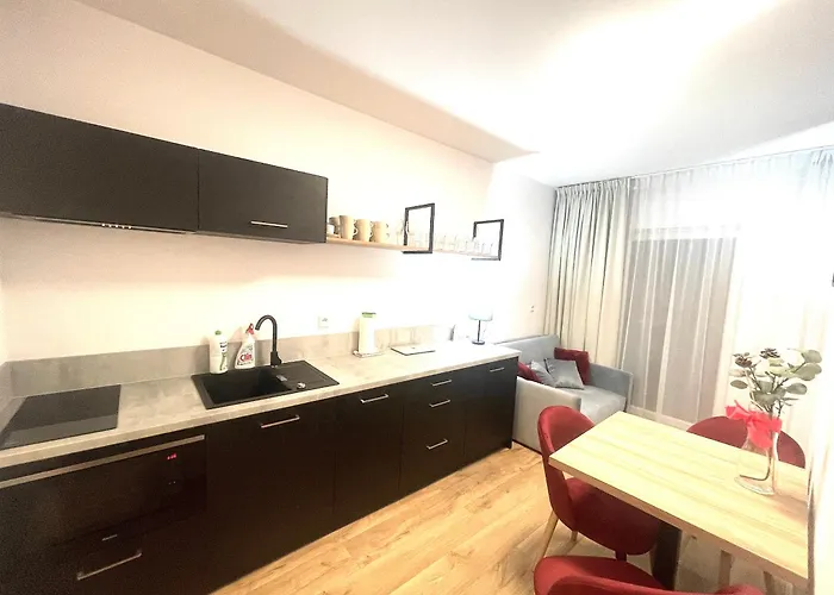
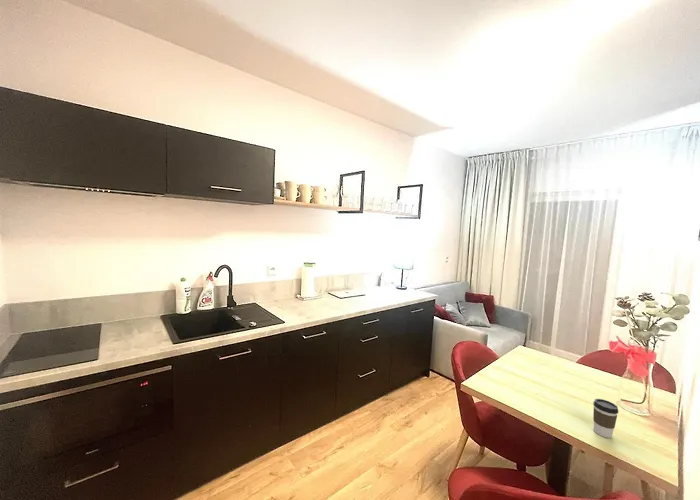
+ coffee cup [592,398,619,439]
